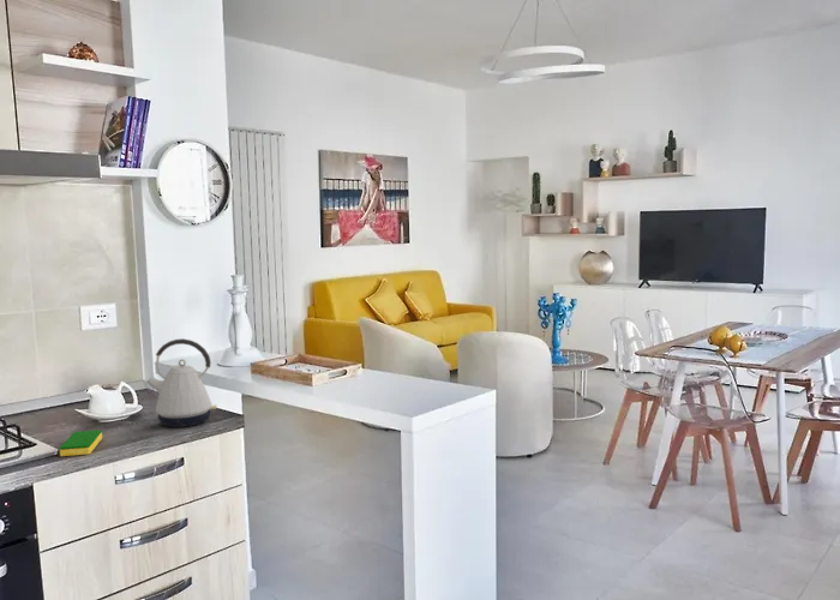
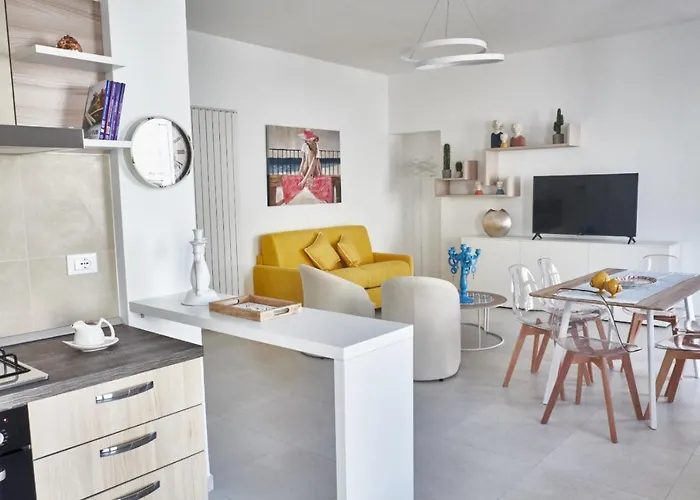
- dish sponge [59,428,103,457]
- kettle [145,337,218,428]
